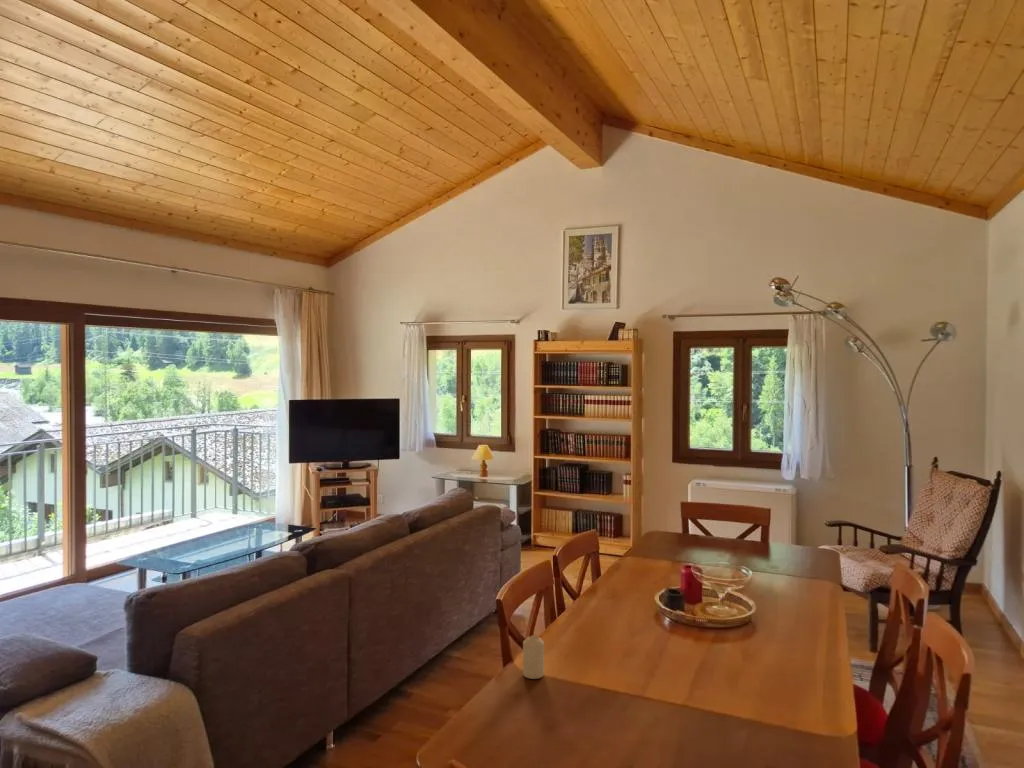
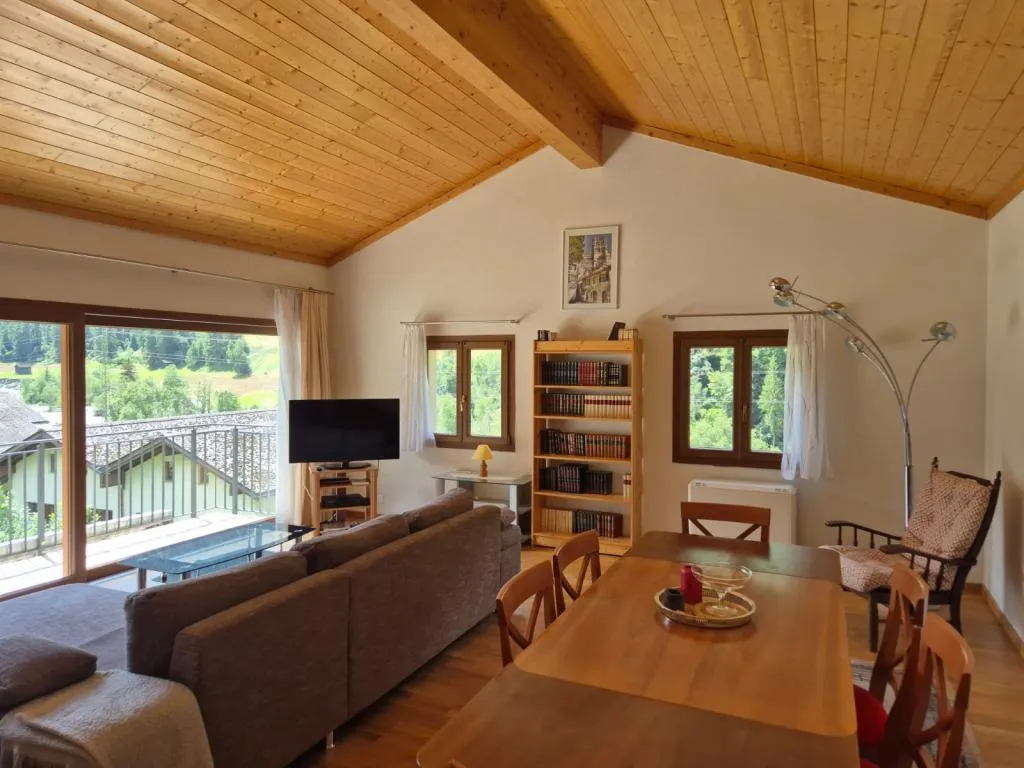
- candle [522,634,545,680]
